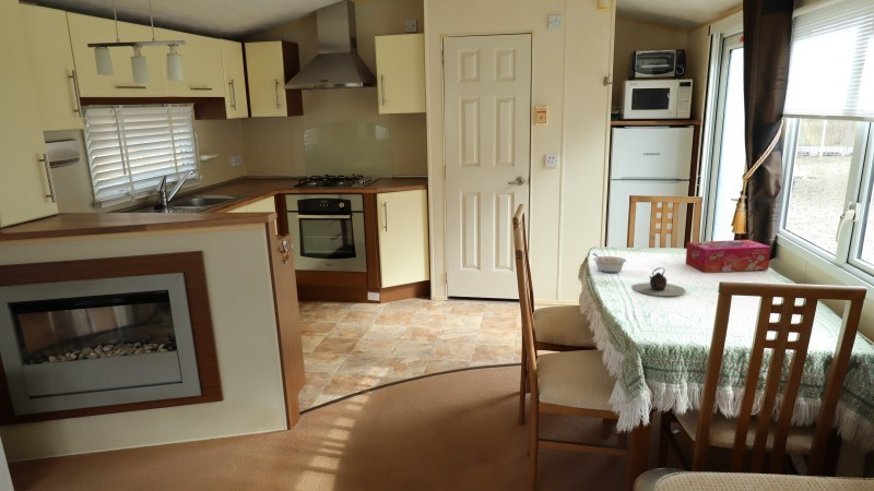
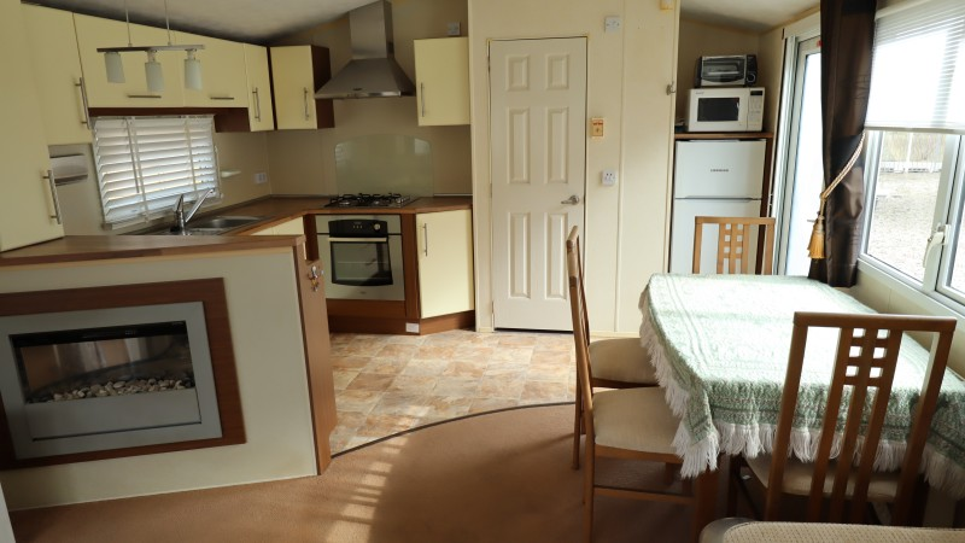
- tissue box [685,239,771,274]
- teapot [631,266,686,297]
- legume [592,252,627,274]
